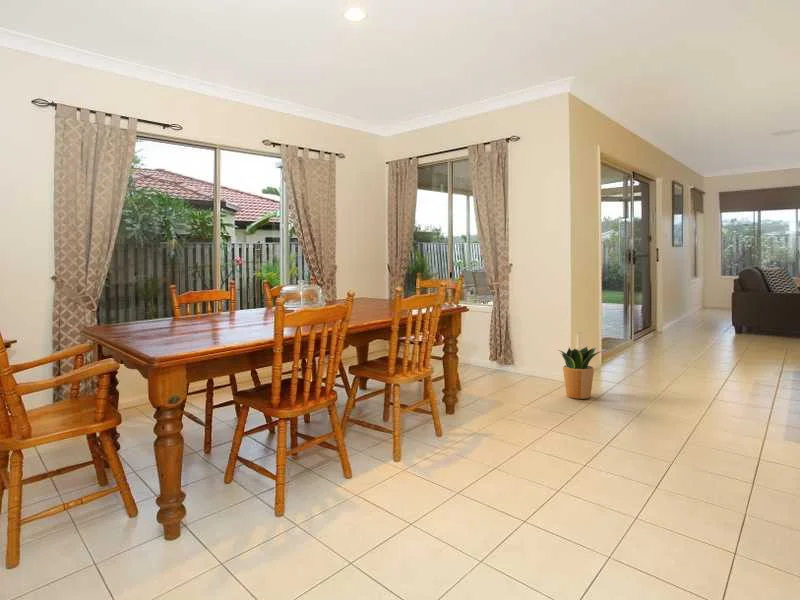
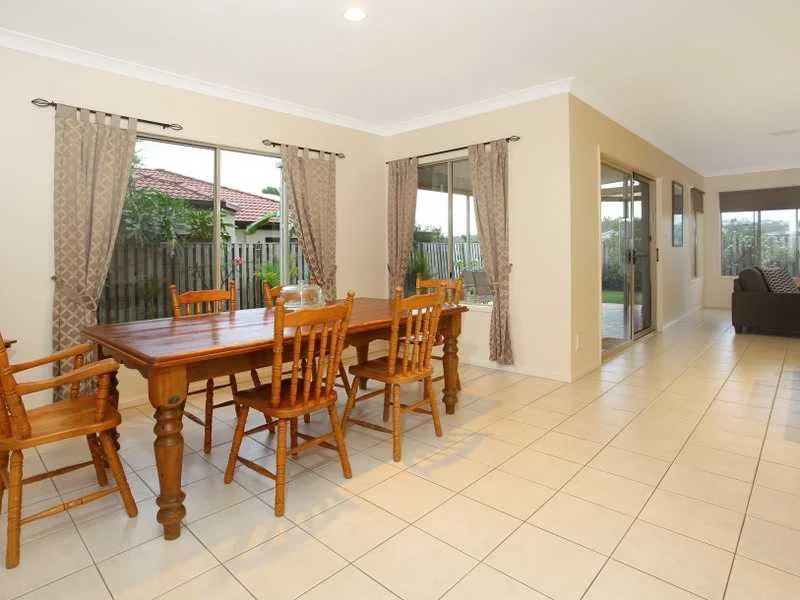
- potted plant [557,346,603,400]
